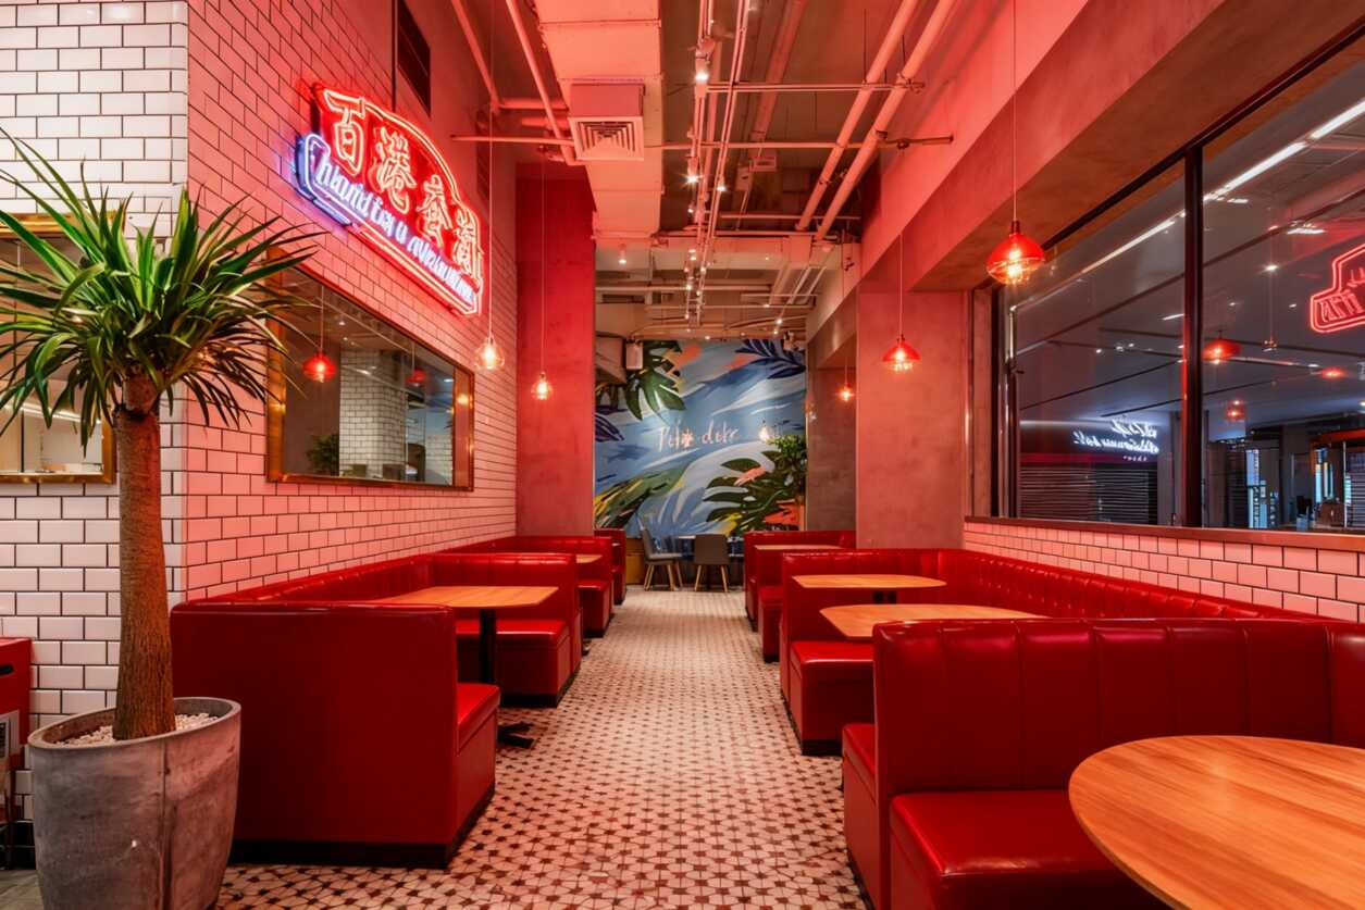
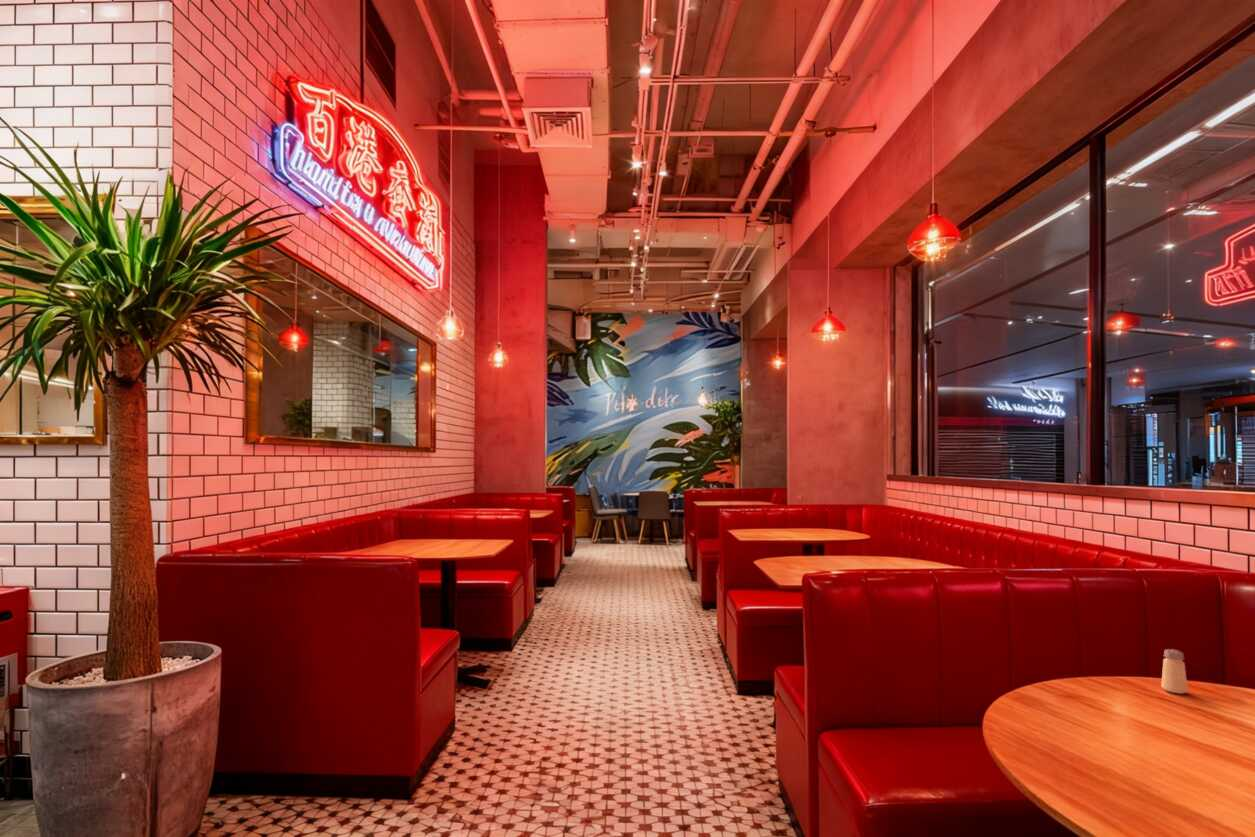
+ saltshaker [1160,648,1189,695]
